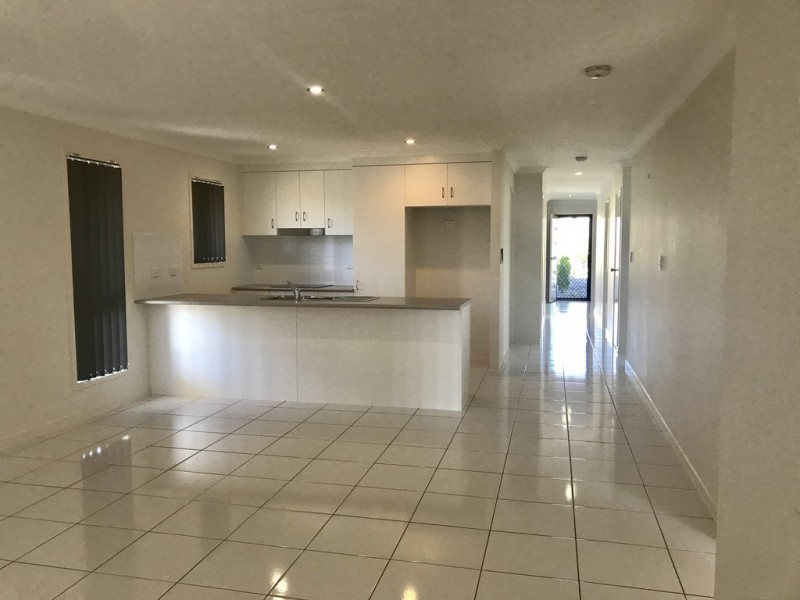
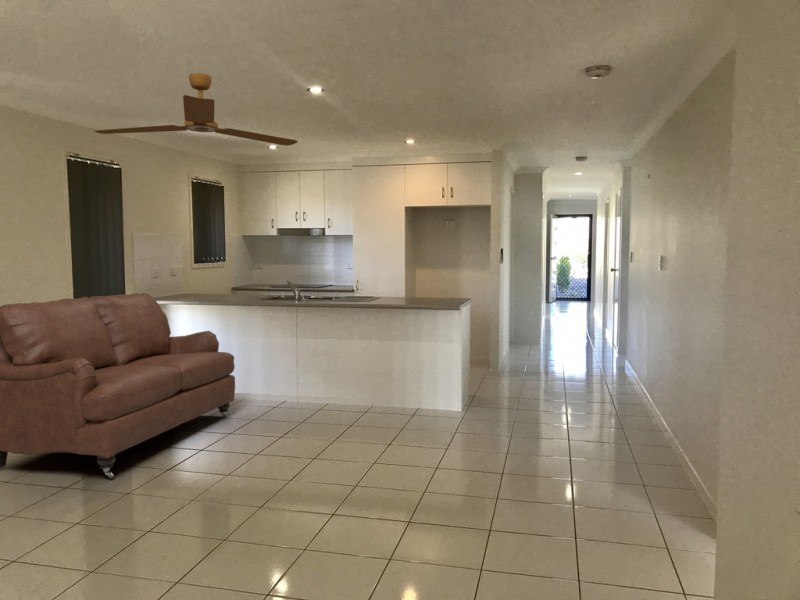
+ sofa [0,292,236,479]
+ ceiling fan [94,72,299,147]
